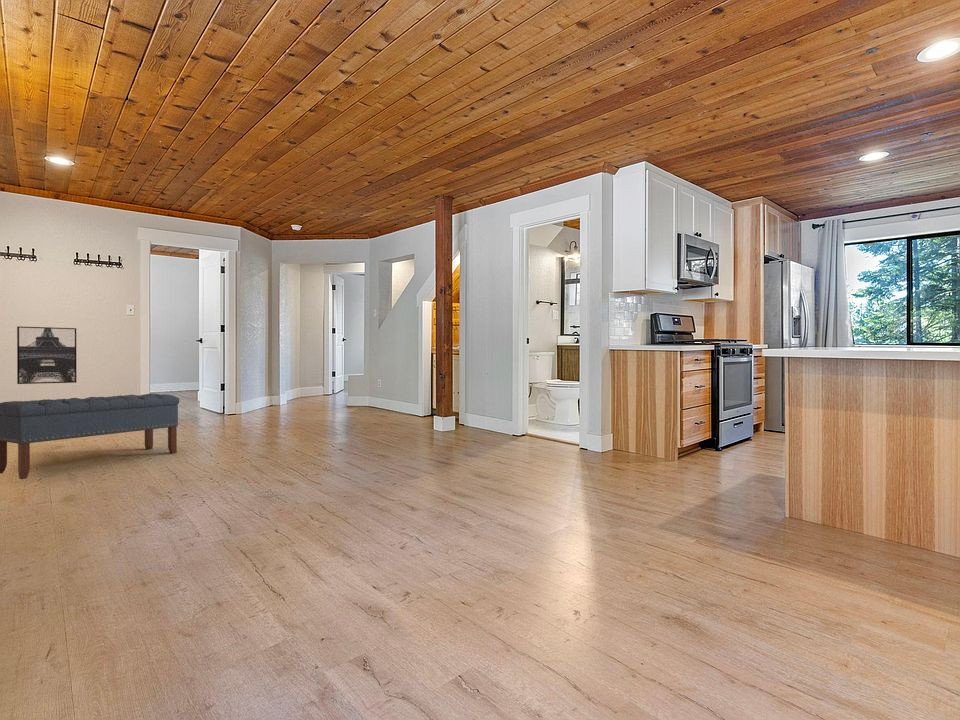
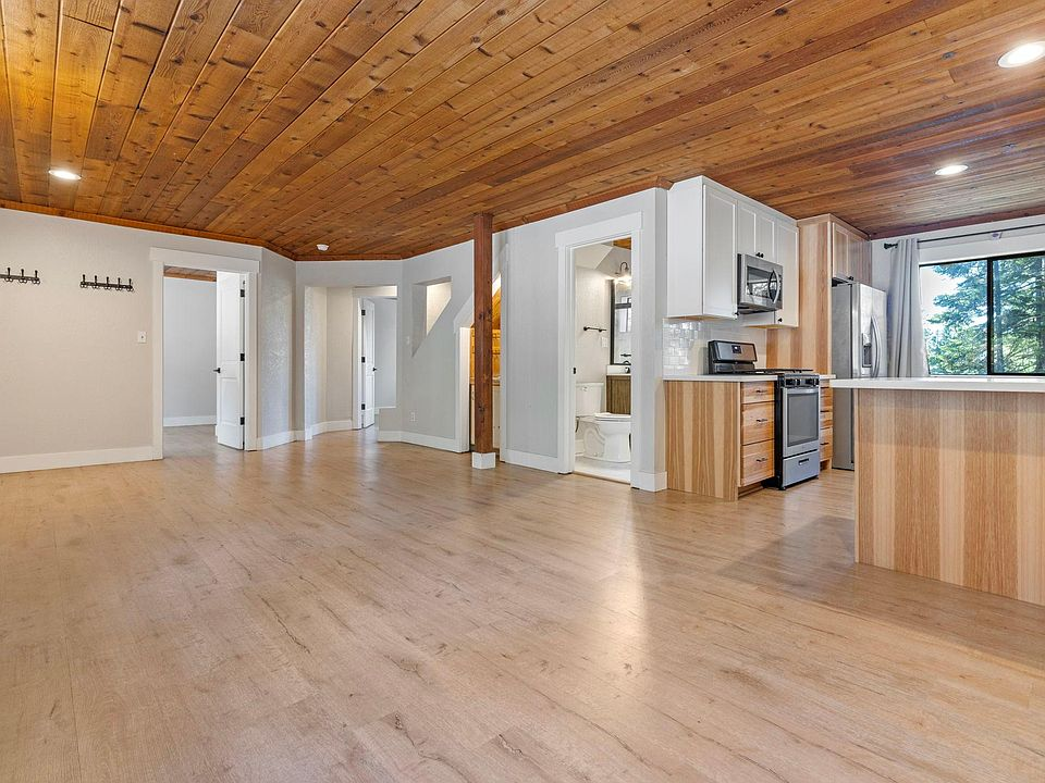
- wall art [16,326,77,385]
- bench [0,393,181,480]
